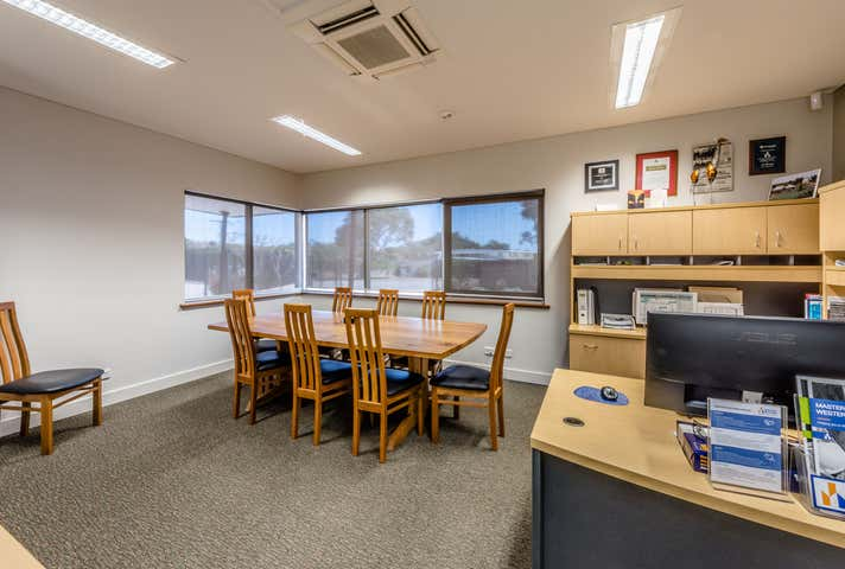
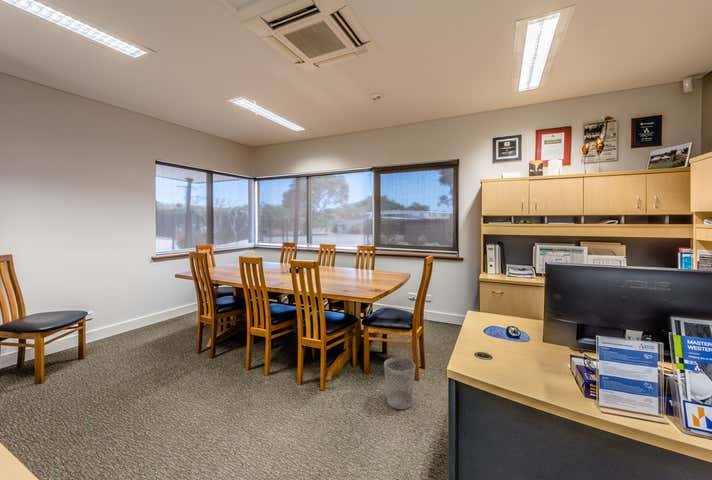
+ wastebasket [383,357,416,410]
